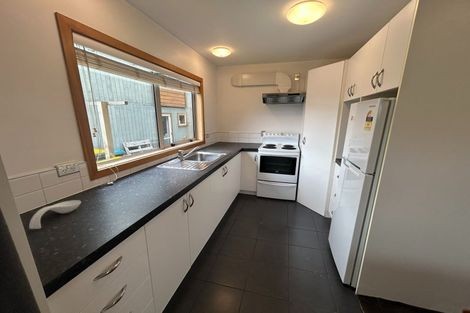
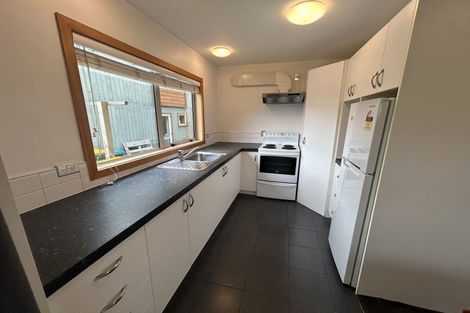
- spoon rest [28,199,82,230]
